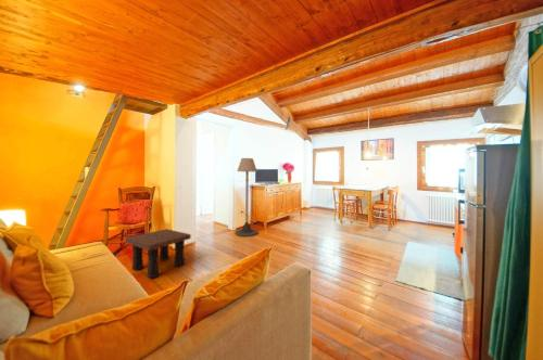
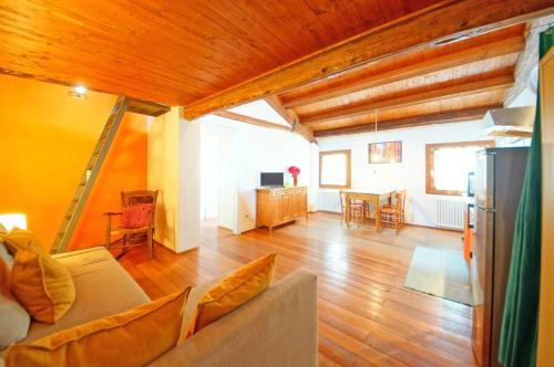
- side table [124,228,192,280]
- floor lamp [235,157,260,237]
